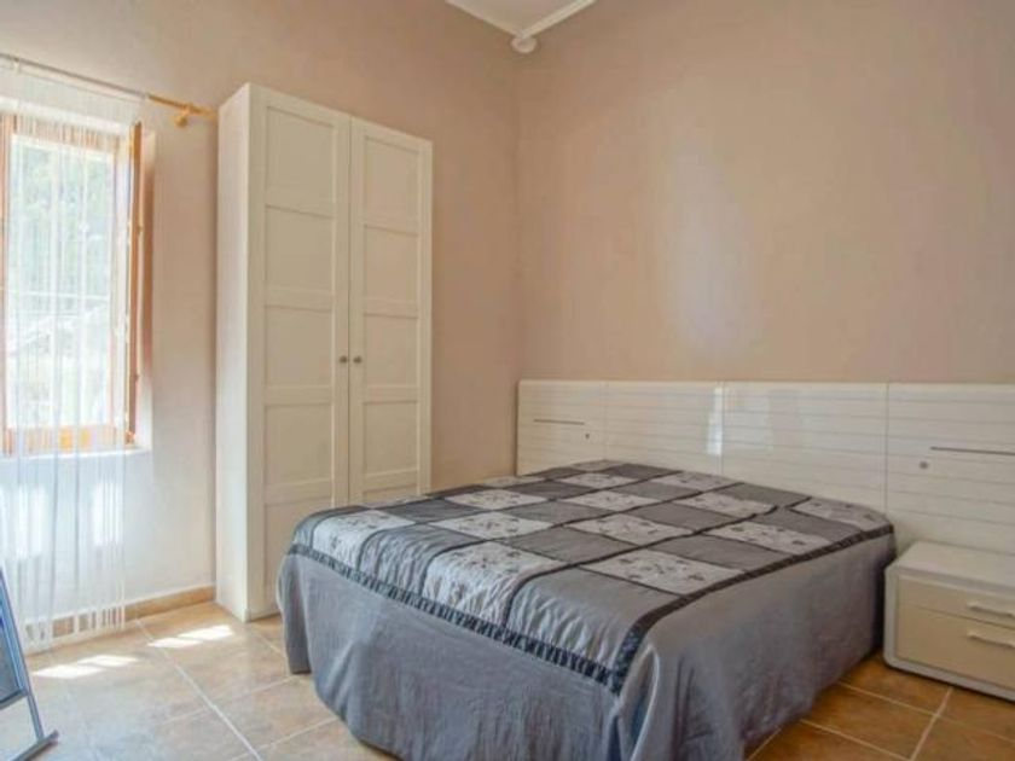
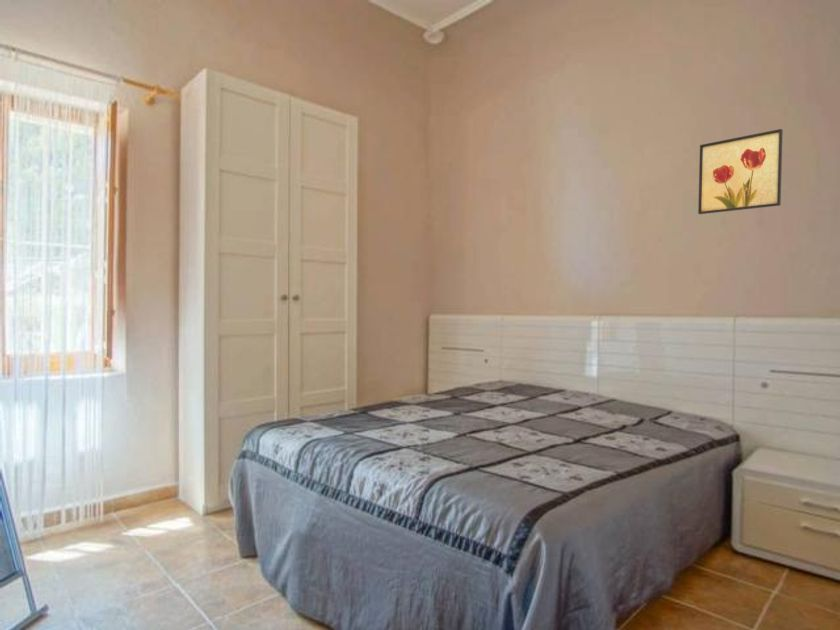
+ wall art [697,128,784,215]
